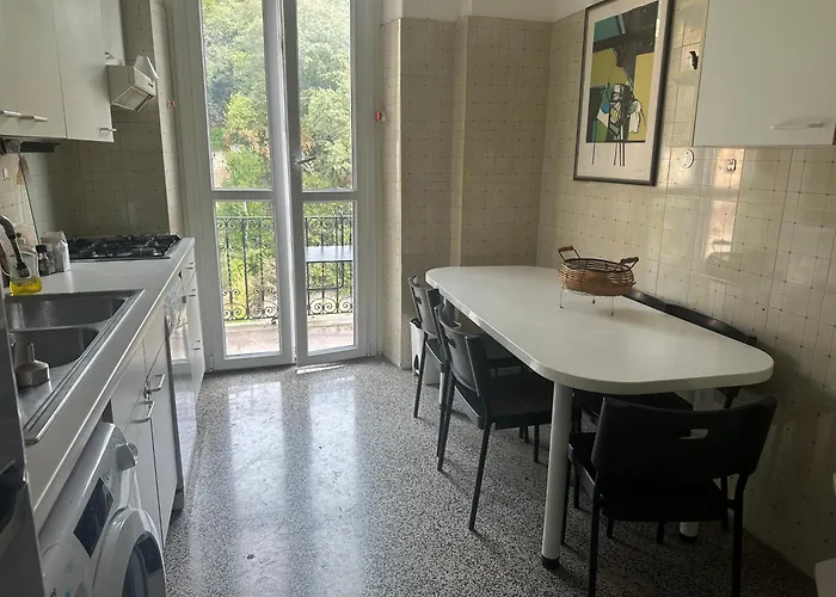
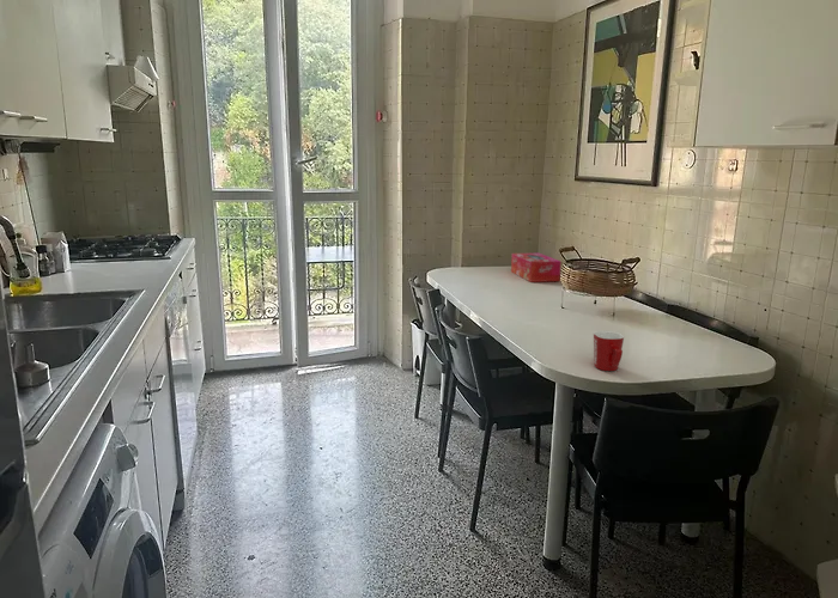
+ mug [593,330,625,372]
+ tissue box [510,252,563,283]
